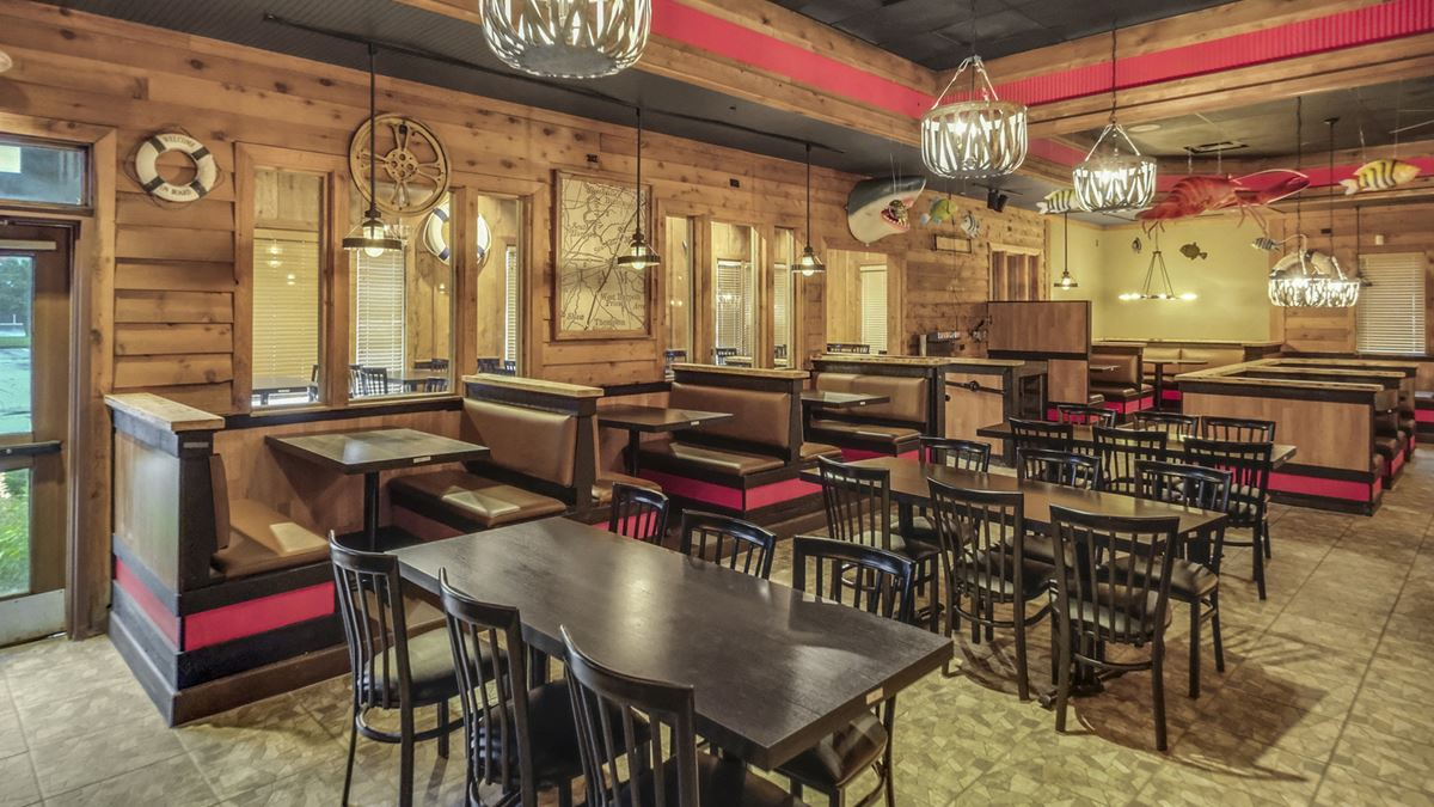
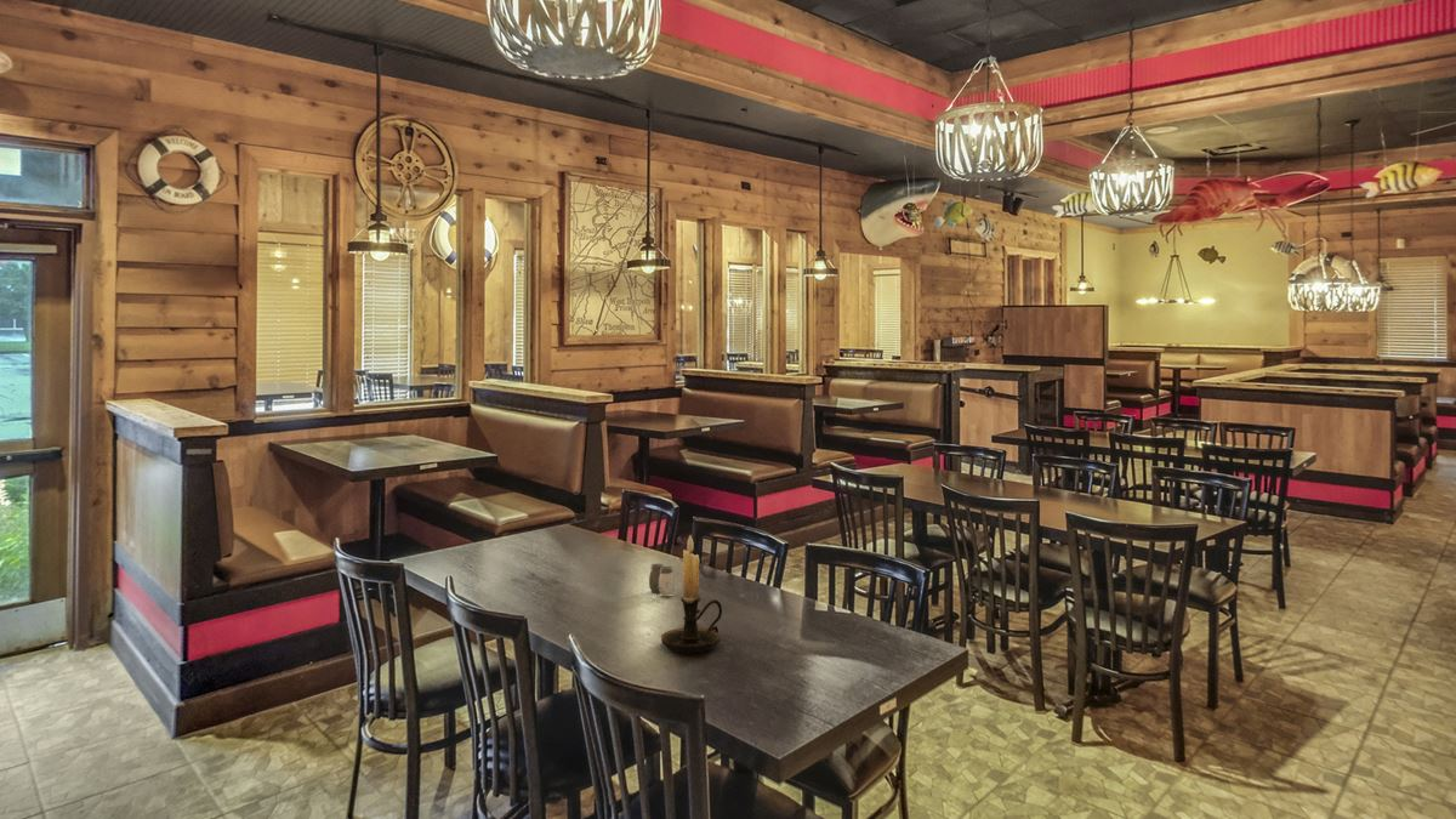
+ salt and pepper shaker [648,563,676,597]
+ candle holder [660,535,723,654]
